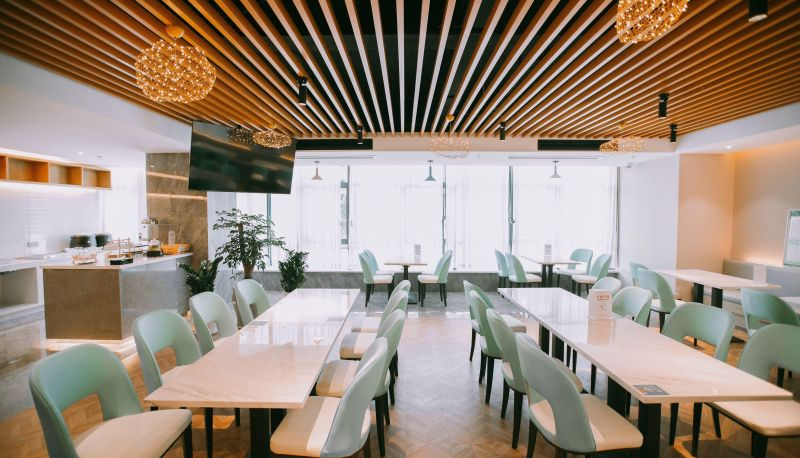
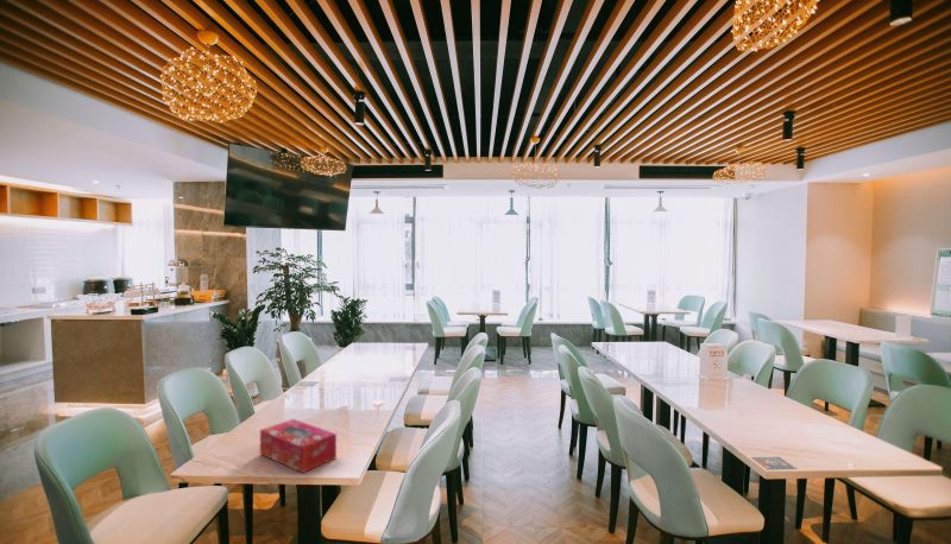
+ tissue box [259,418,338,474]
